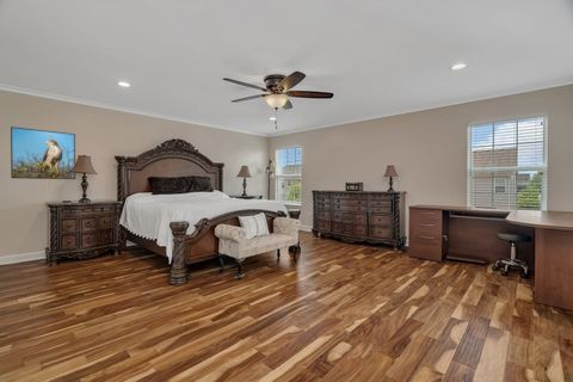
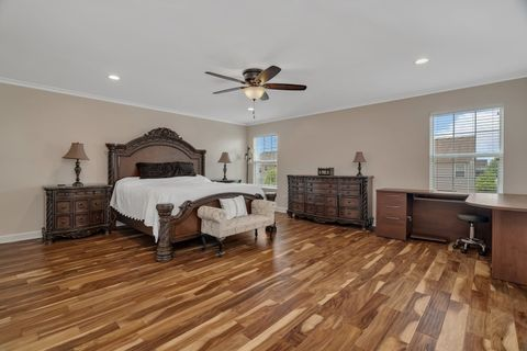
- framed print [10,125,76,180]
